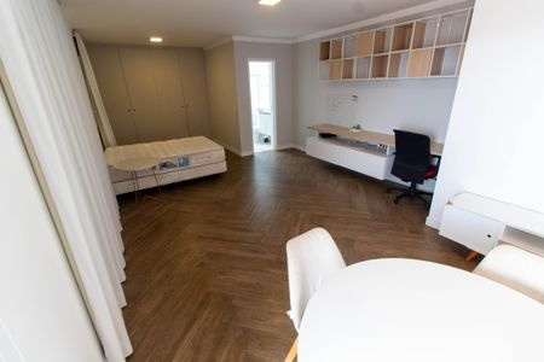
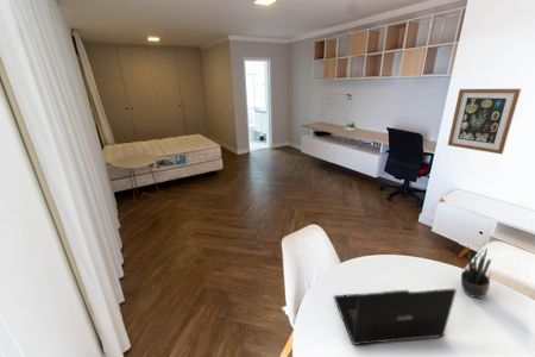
+ wall art [447,88,522,155]
+ potted plant [460,244,492,299]
+ laptop [333,288,458,346]
